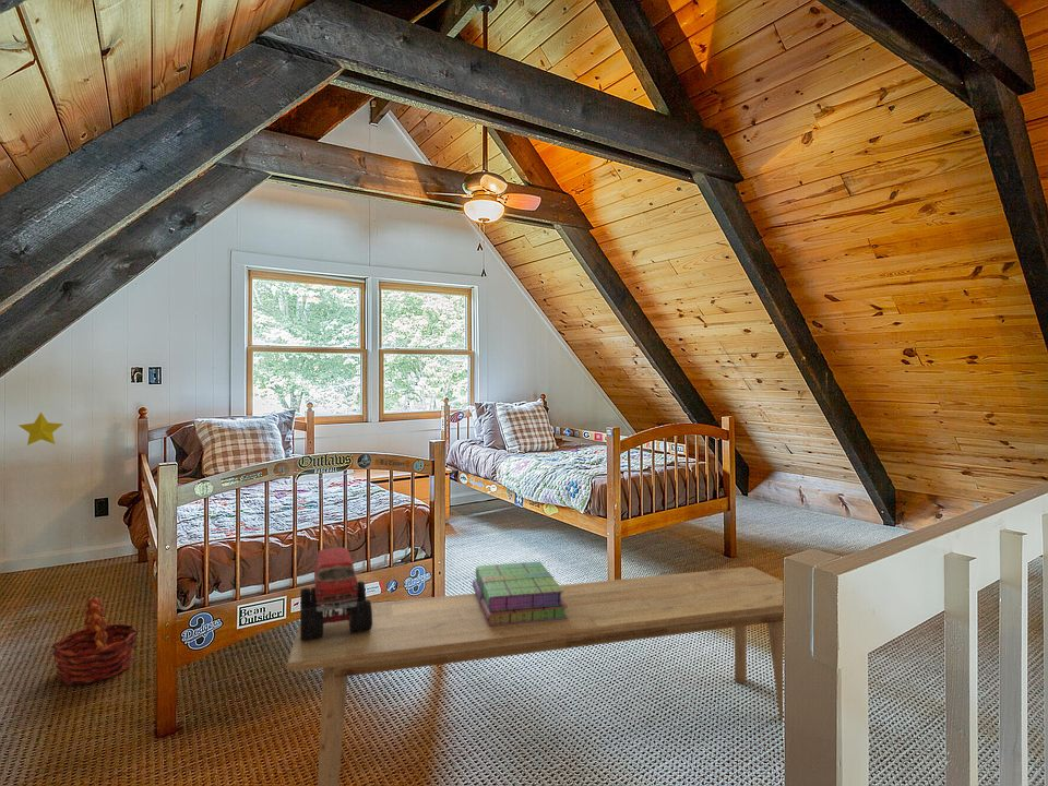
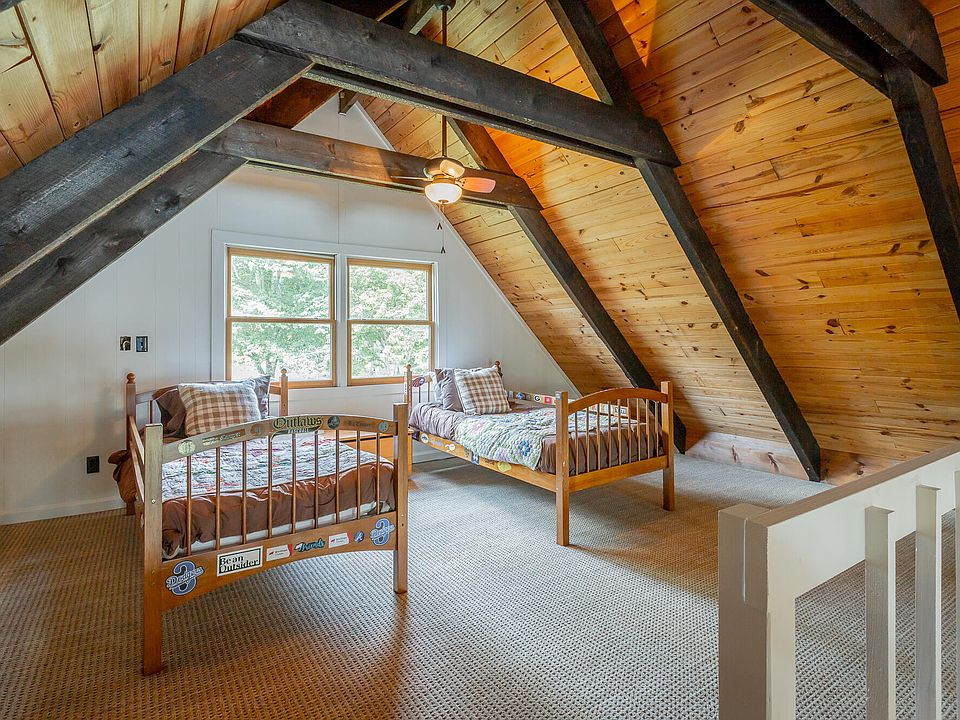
- basket [51,596,140,686]
- decorative star [17,412,64,446]
- stack of books [472,560,568,626]
- bench [286,565,784,786]
- toy truck [299,547,372,640]
